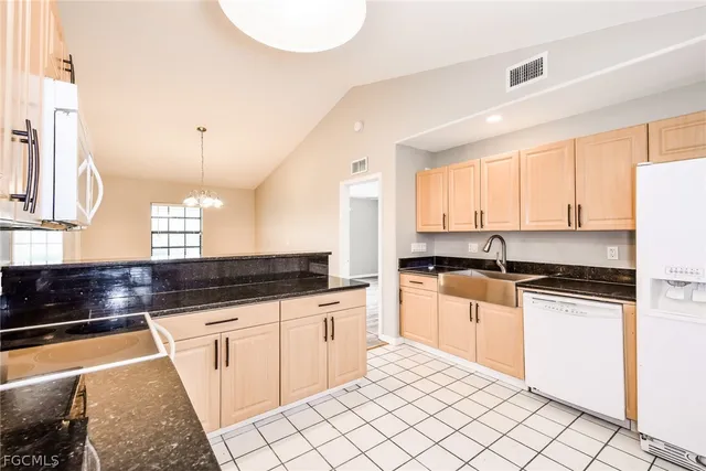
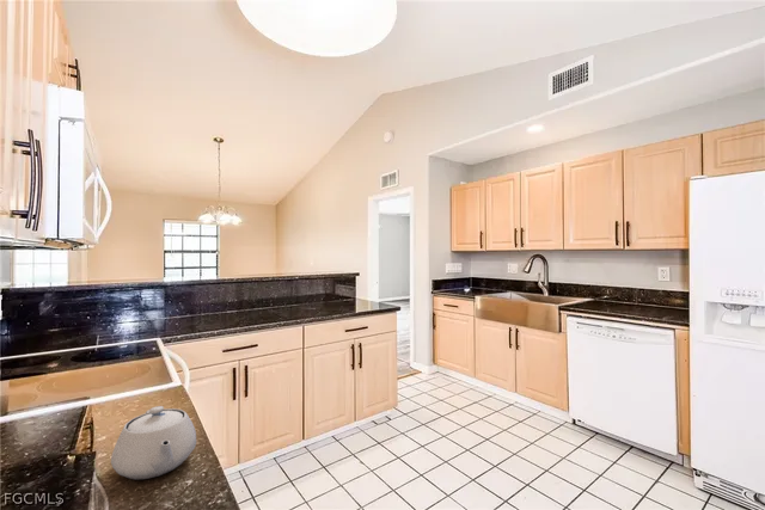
+ teapot [110,405,197,481]
